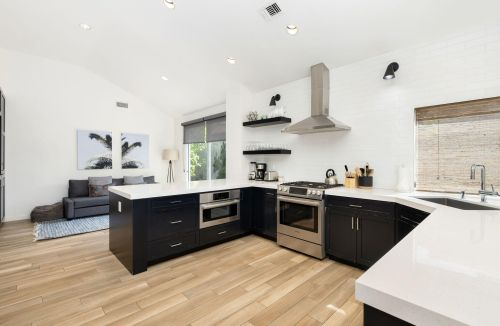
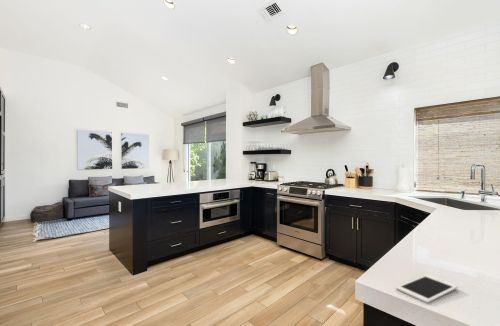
+ cell phone [396,274,459,304]
